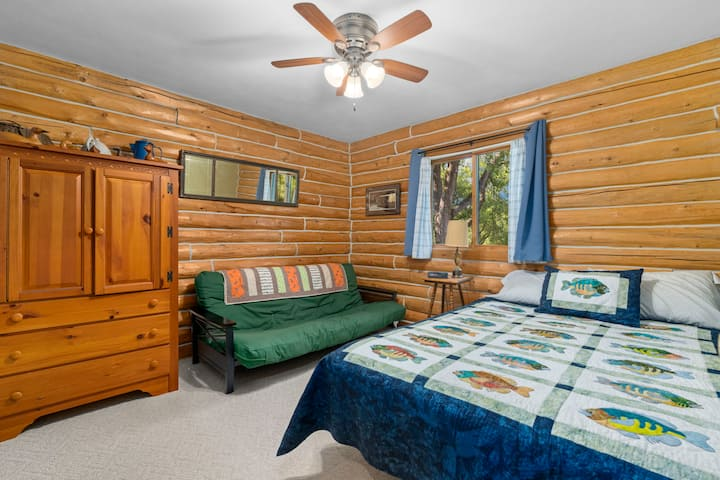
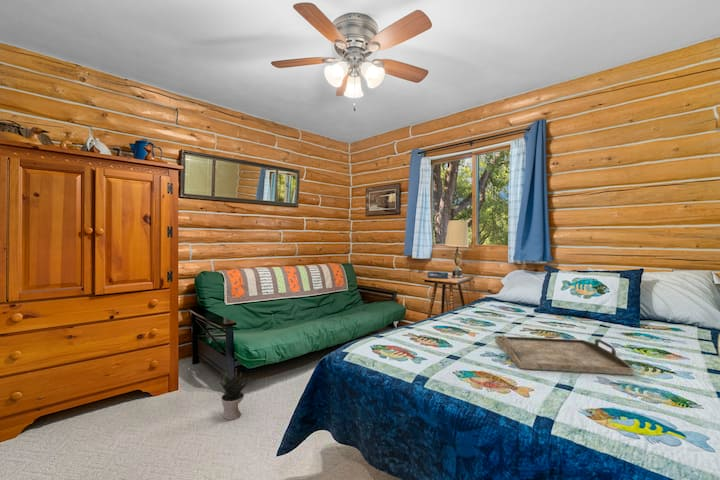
+ potted plant [218,367,252,421]
+ serving tray [494,334,635,376]
